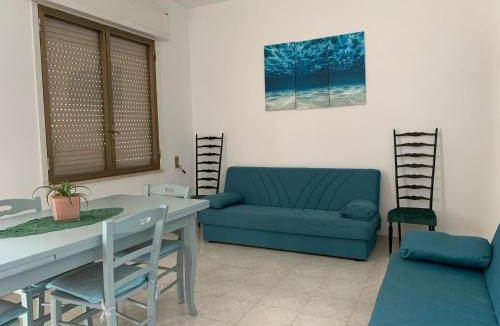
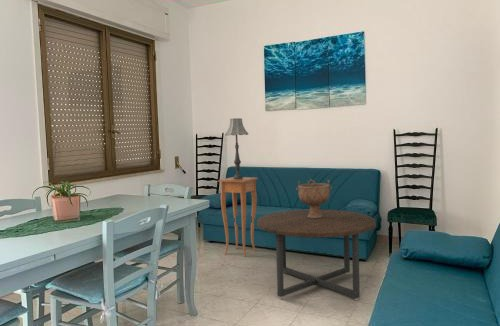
+ side table [217,176,259,258]
+ coffee table [256,208,377,301]
+ decorative bowl [295,178,333,218]
+ table lamp [224,117,250,180]
